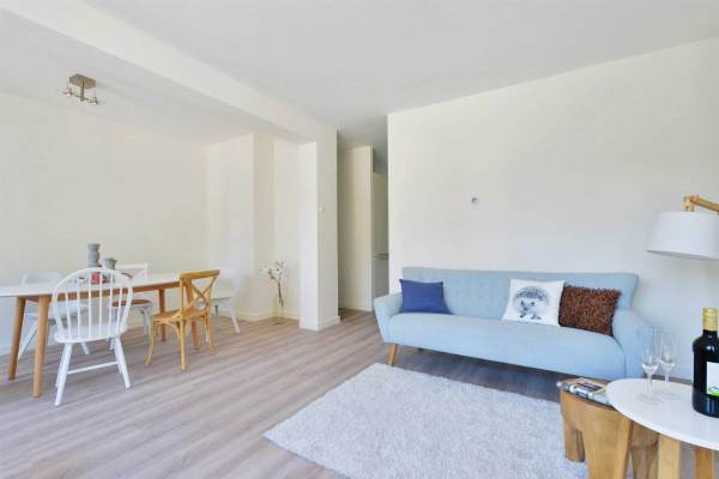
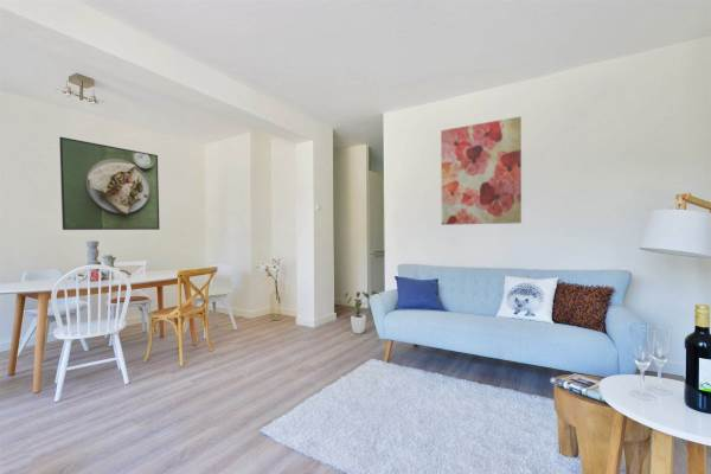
+ wall art [440,115,523,226]
+ house plant [342,289,379,335]
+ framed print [58,136,161,231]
